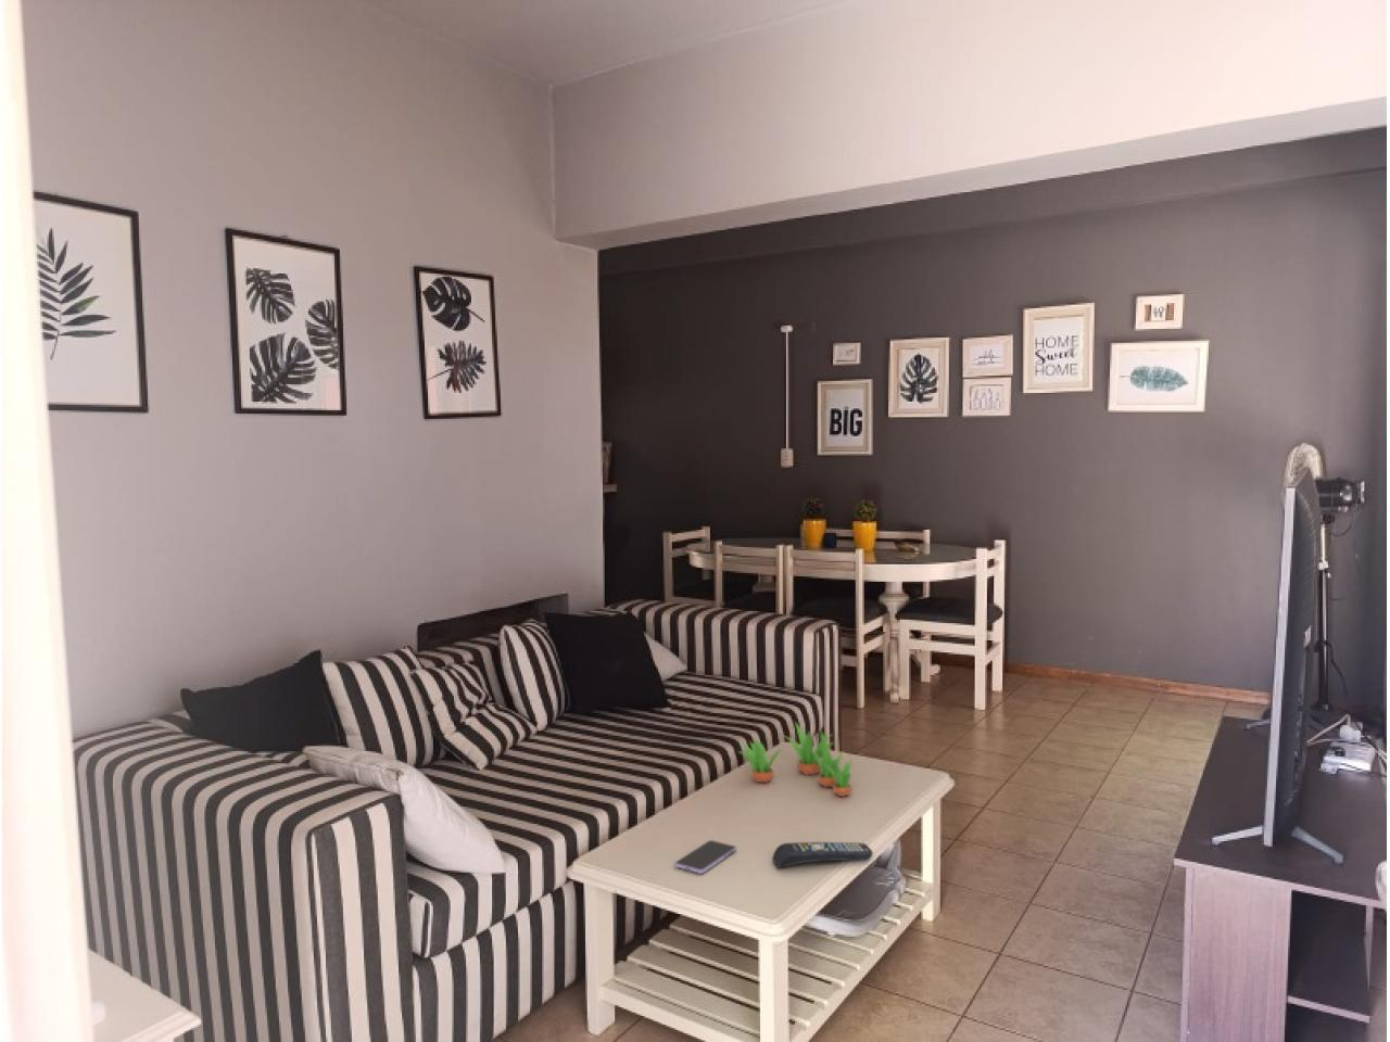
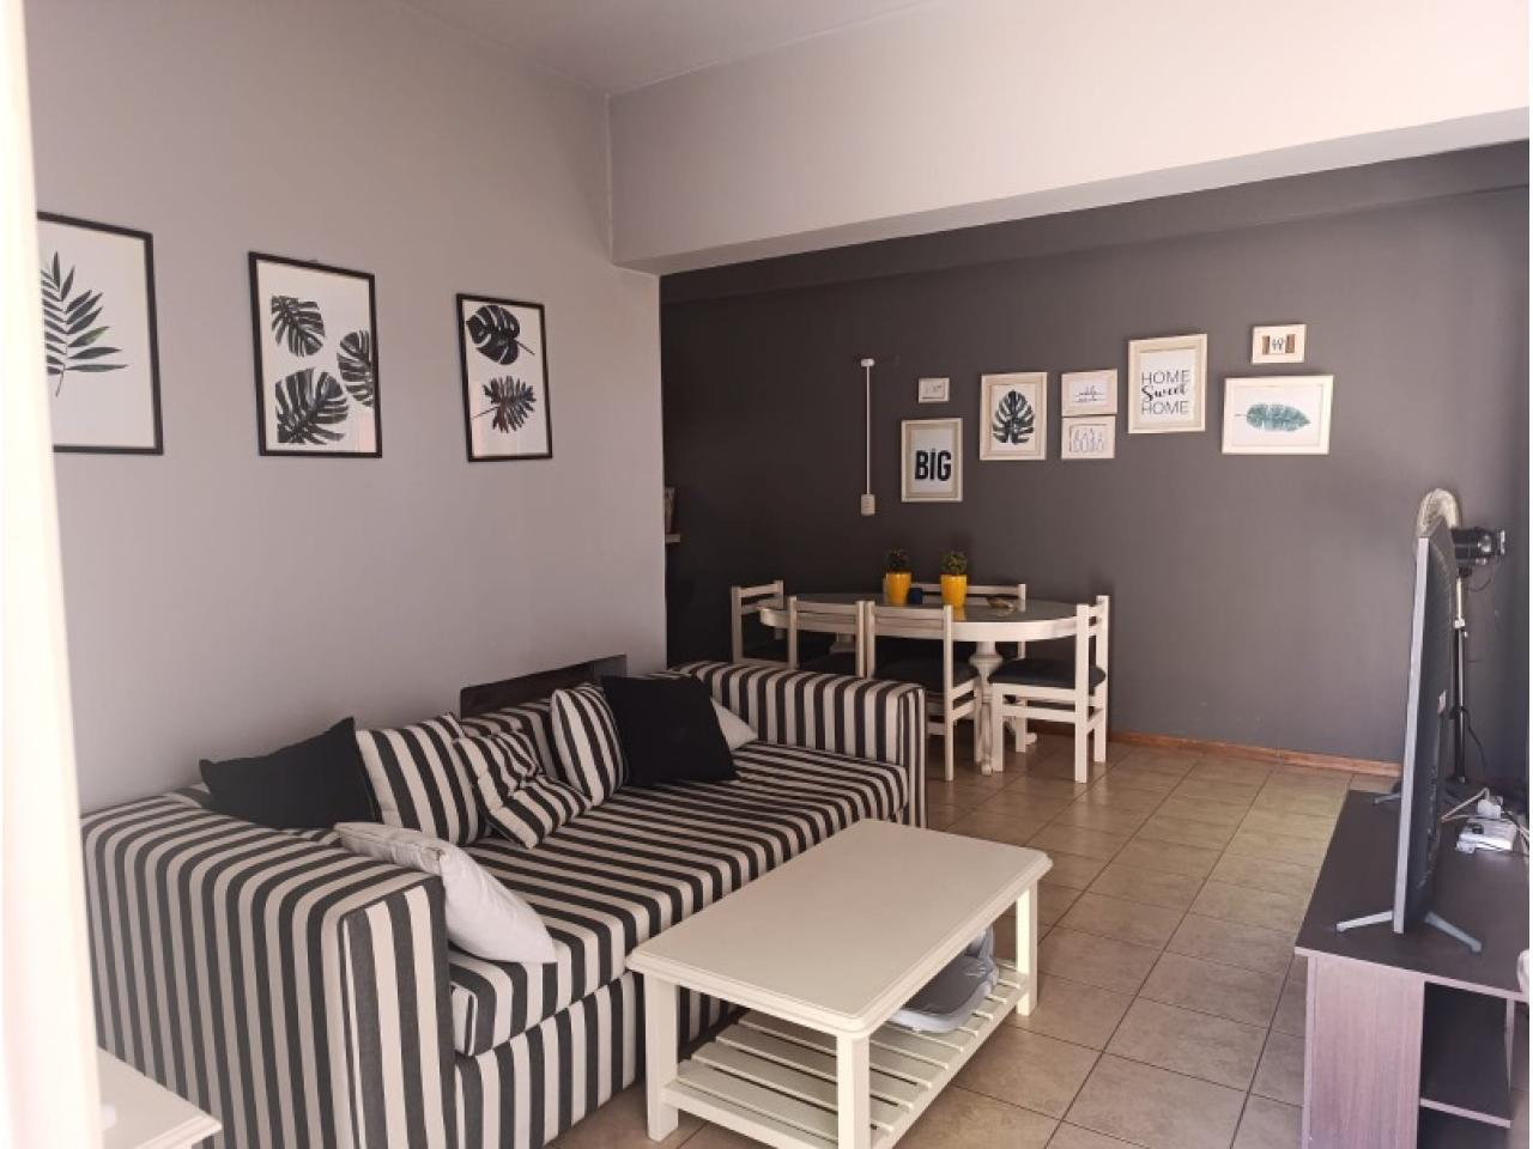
- remote control [771,842,874,868]
- succulent plant [737,720,854,798]
- smartphone [673,840,738,875]
